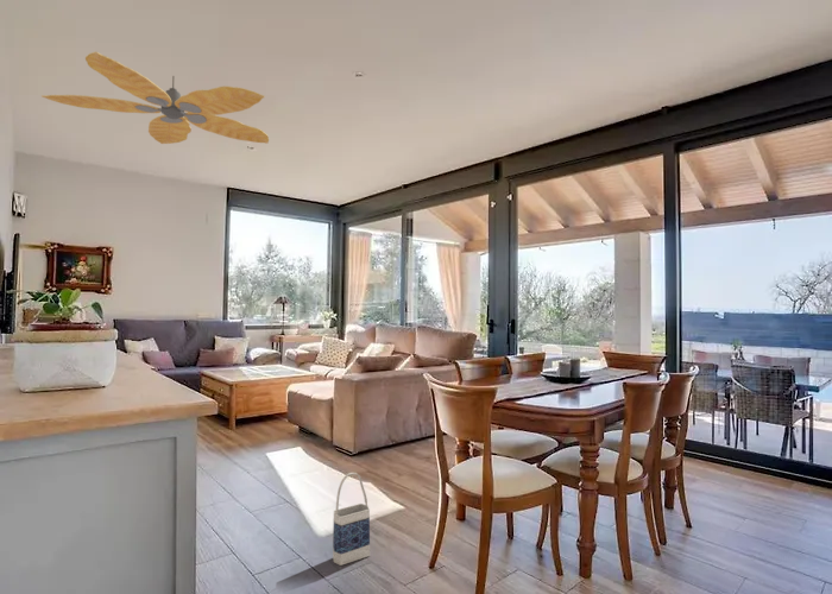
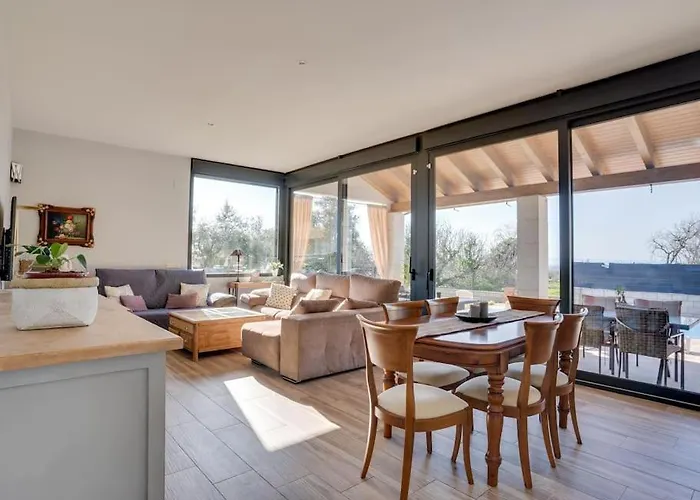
- bag [332,472,371,567]
- ceiling fan [40,50,270,145]
